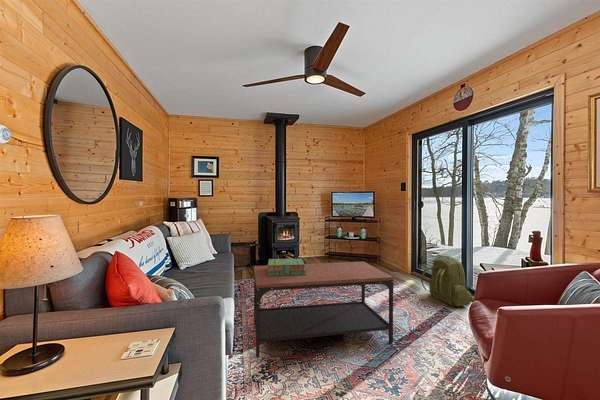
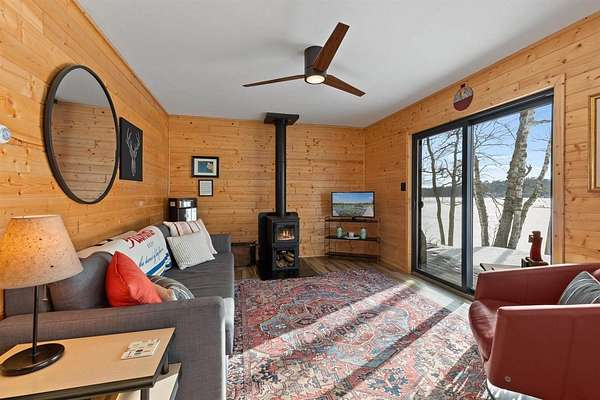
- coffee table [253,261,395,359]
- backpack [420,255,473,307]
- stack of books [266,258,306,276]
